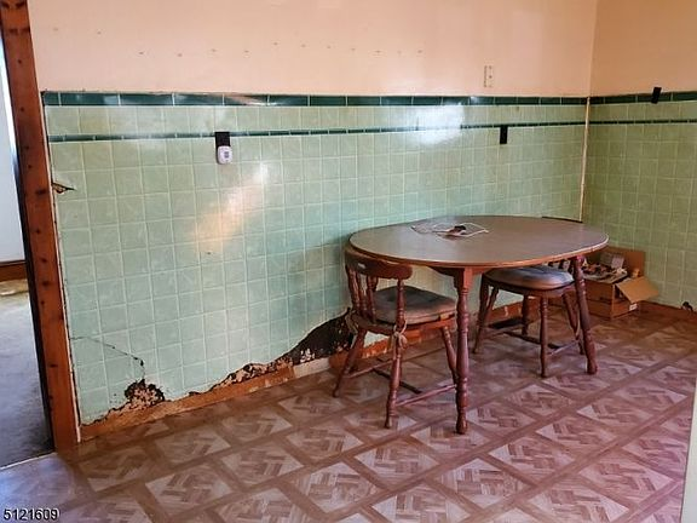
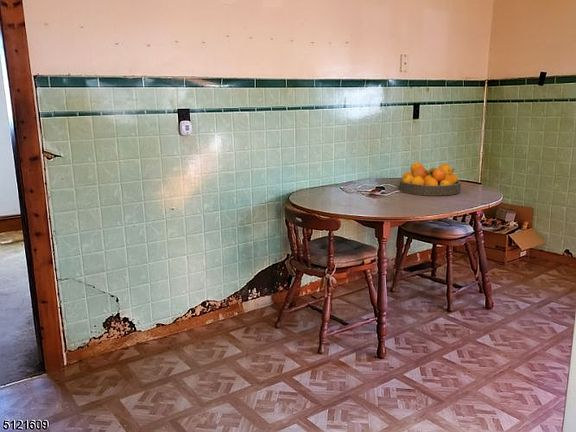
+ fruit bowl [398,161,462,196]
